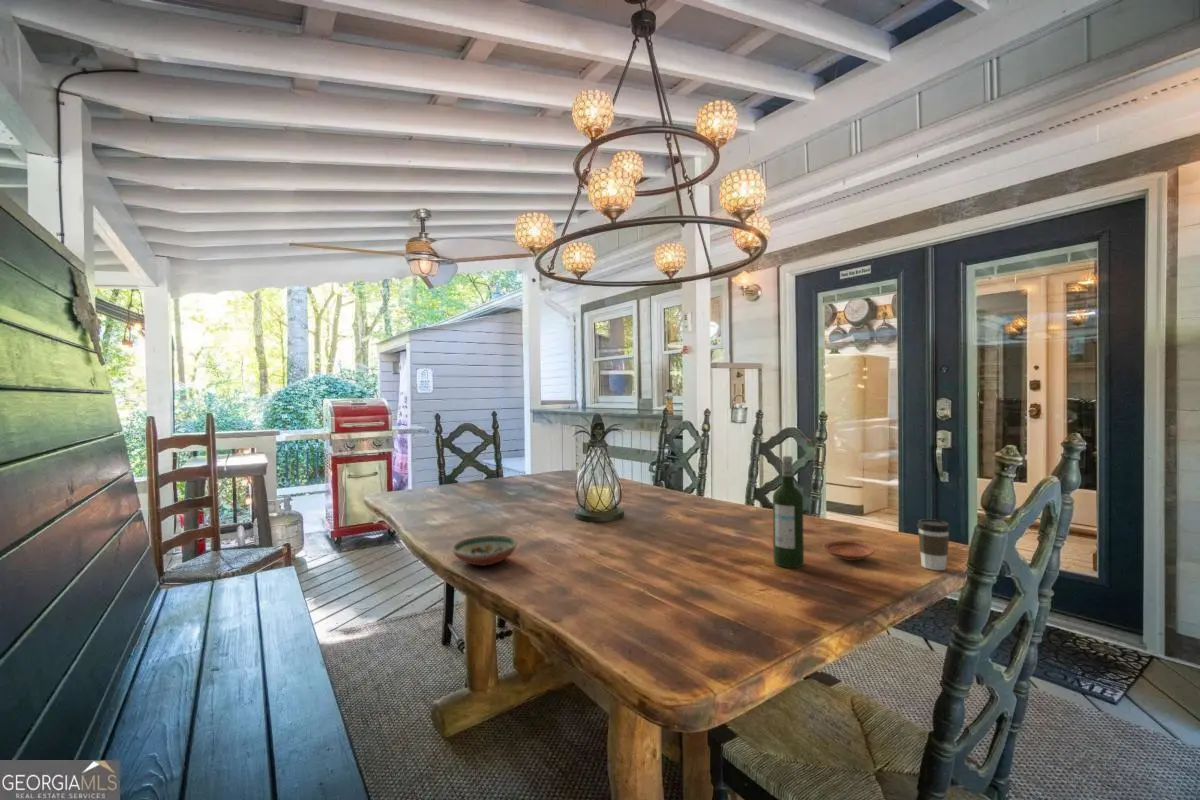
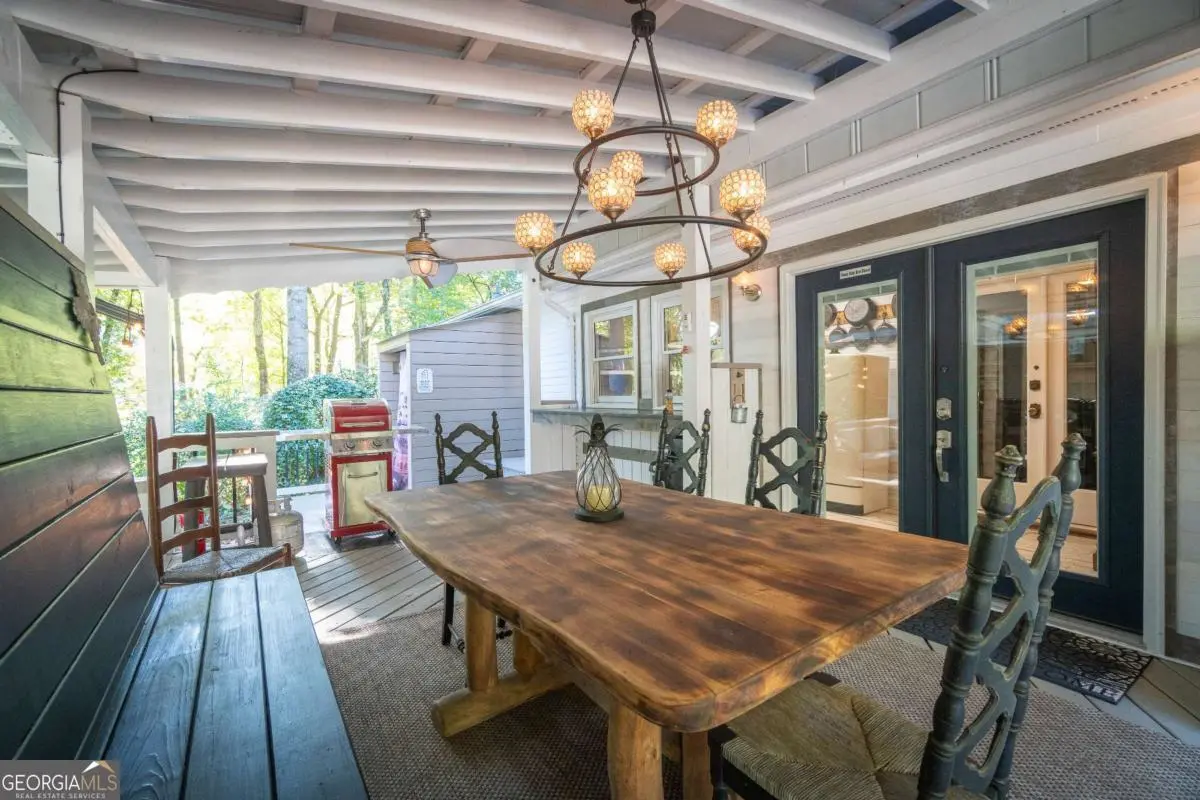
- wine bottle [772,455,805,569]
- decorative bowl [451,534,518,567]
- coffee cup [916,518,951,571]
- plate [822,540,876,562]
